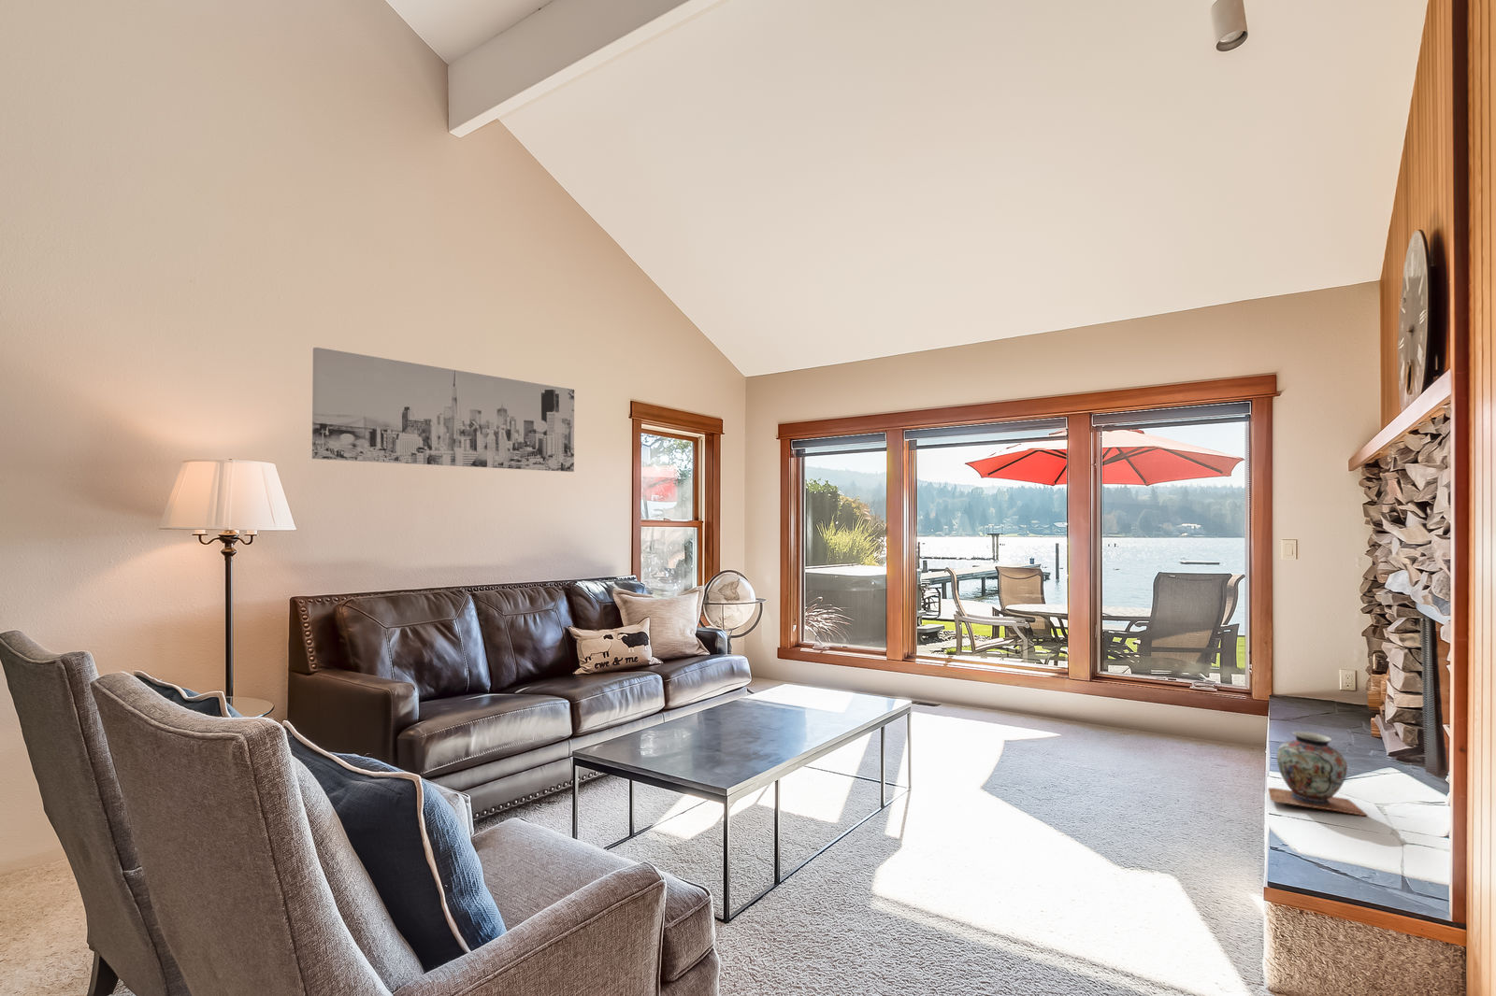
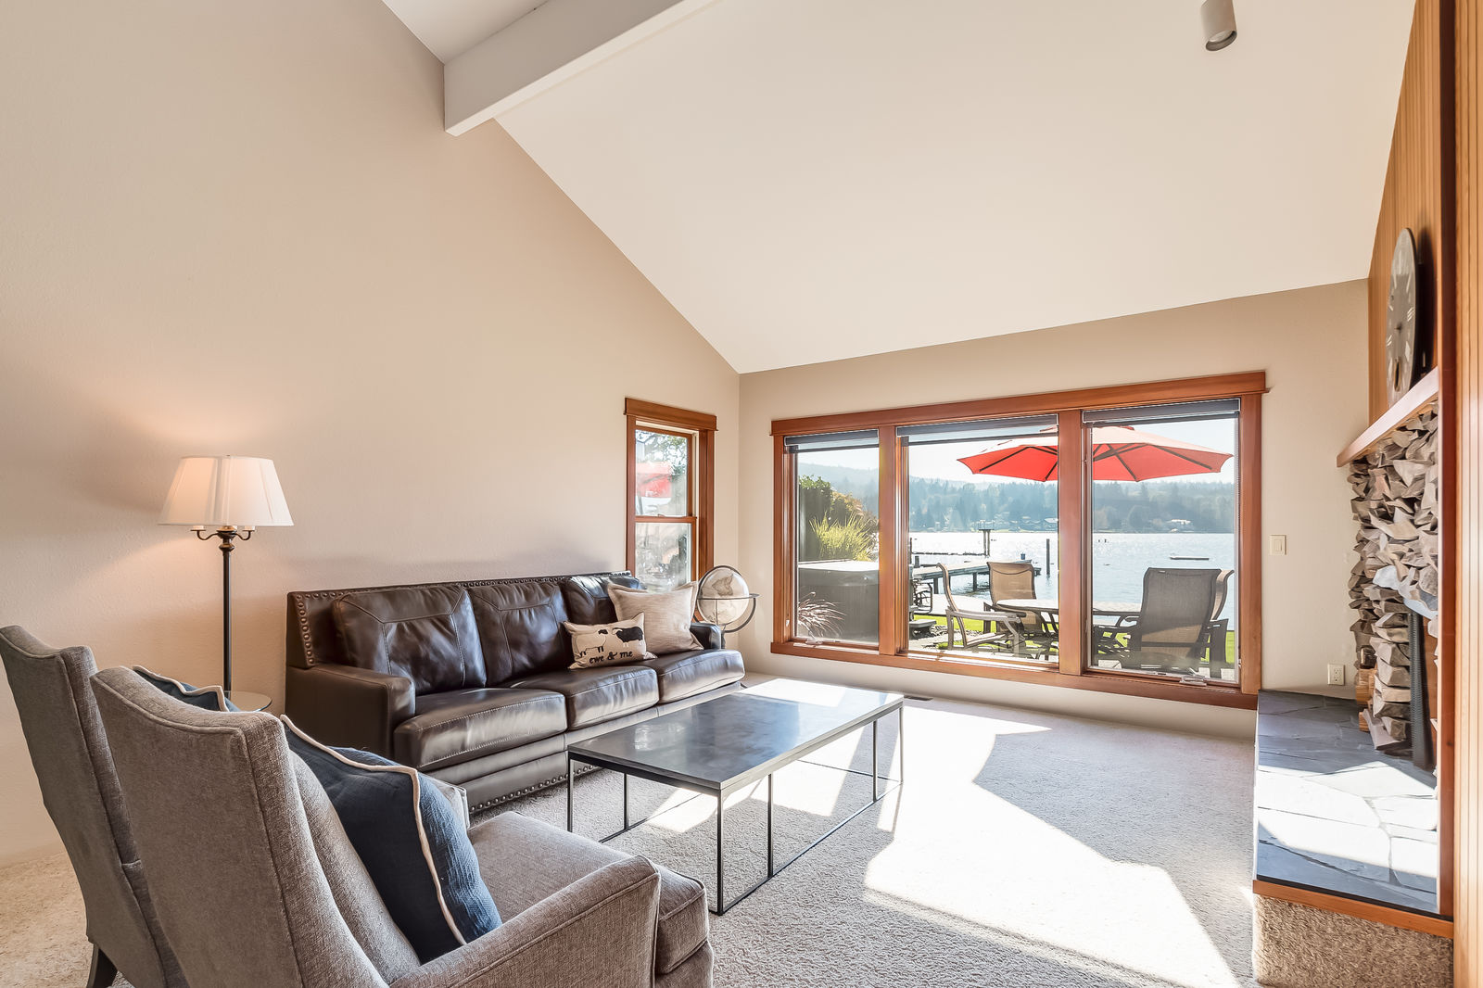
- decorative vase [1267,730,1368,817]
- wall art [311,347,575,472]
